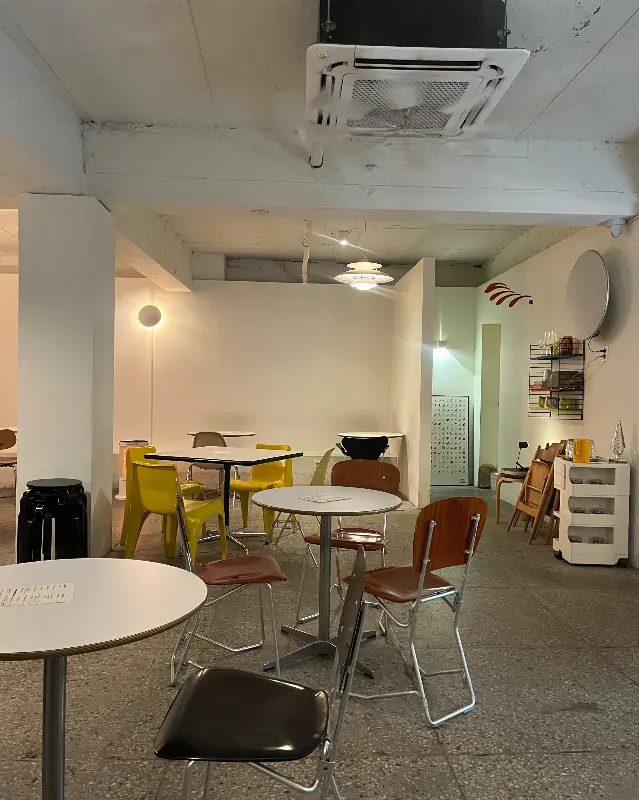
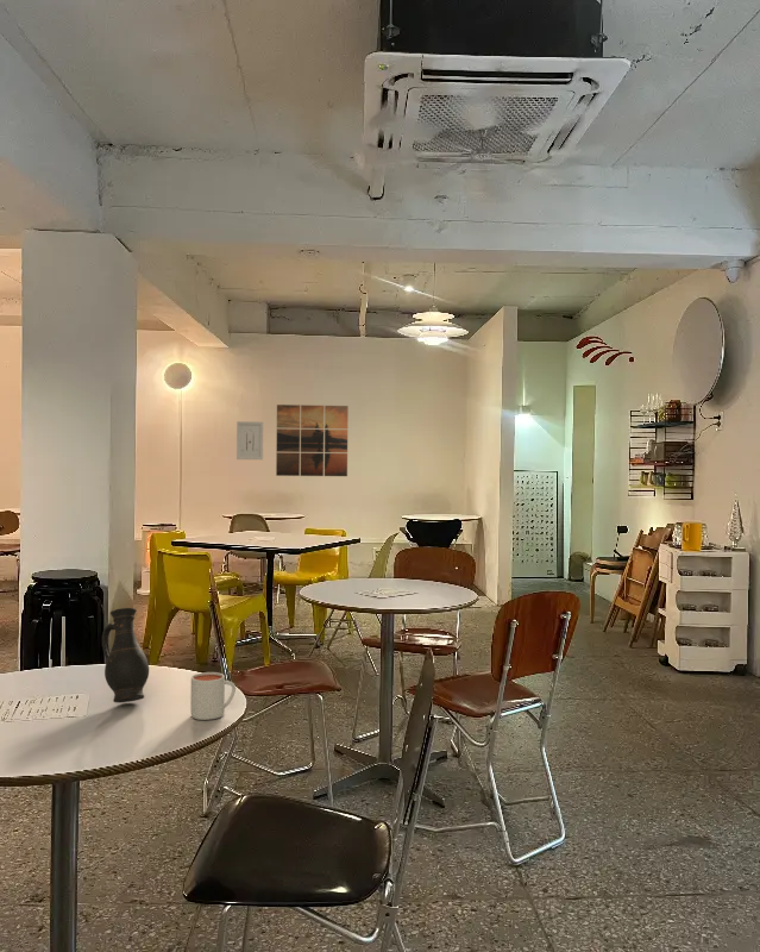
+ mug [189,671,237,721]
+ wall art [235,420,264,461]
+ wall art [275,403,350,477]
+ jug [101,607,150,703]
